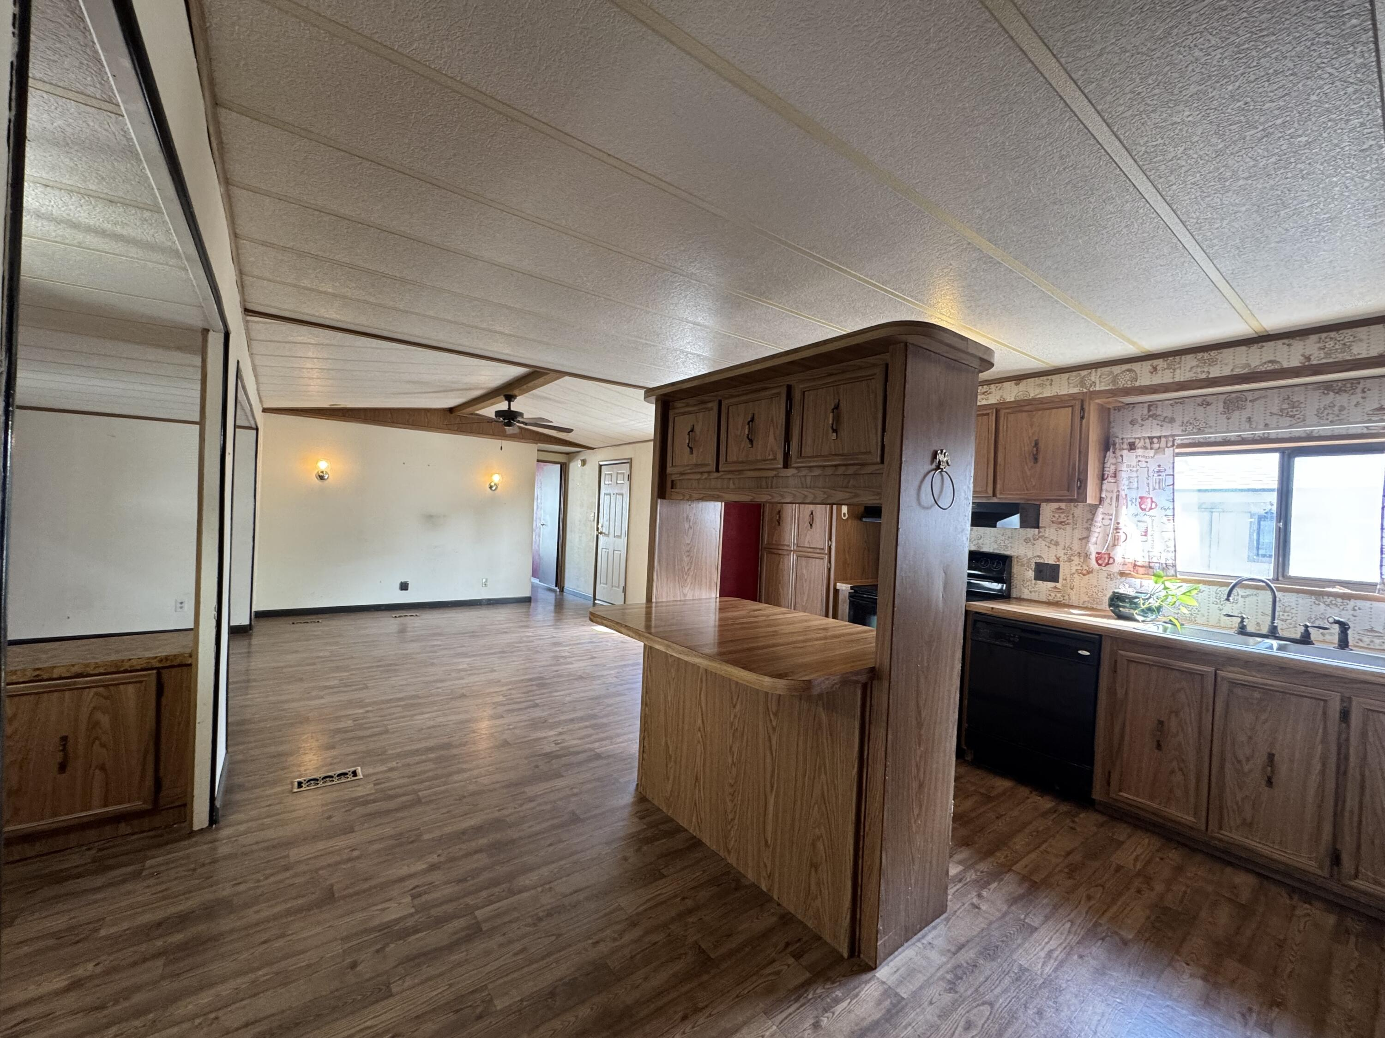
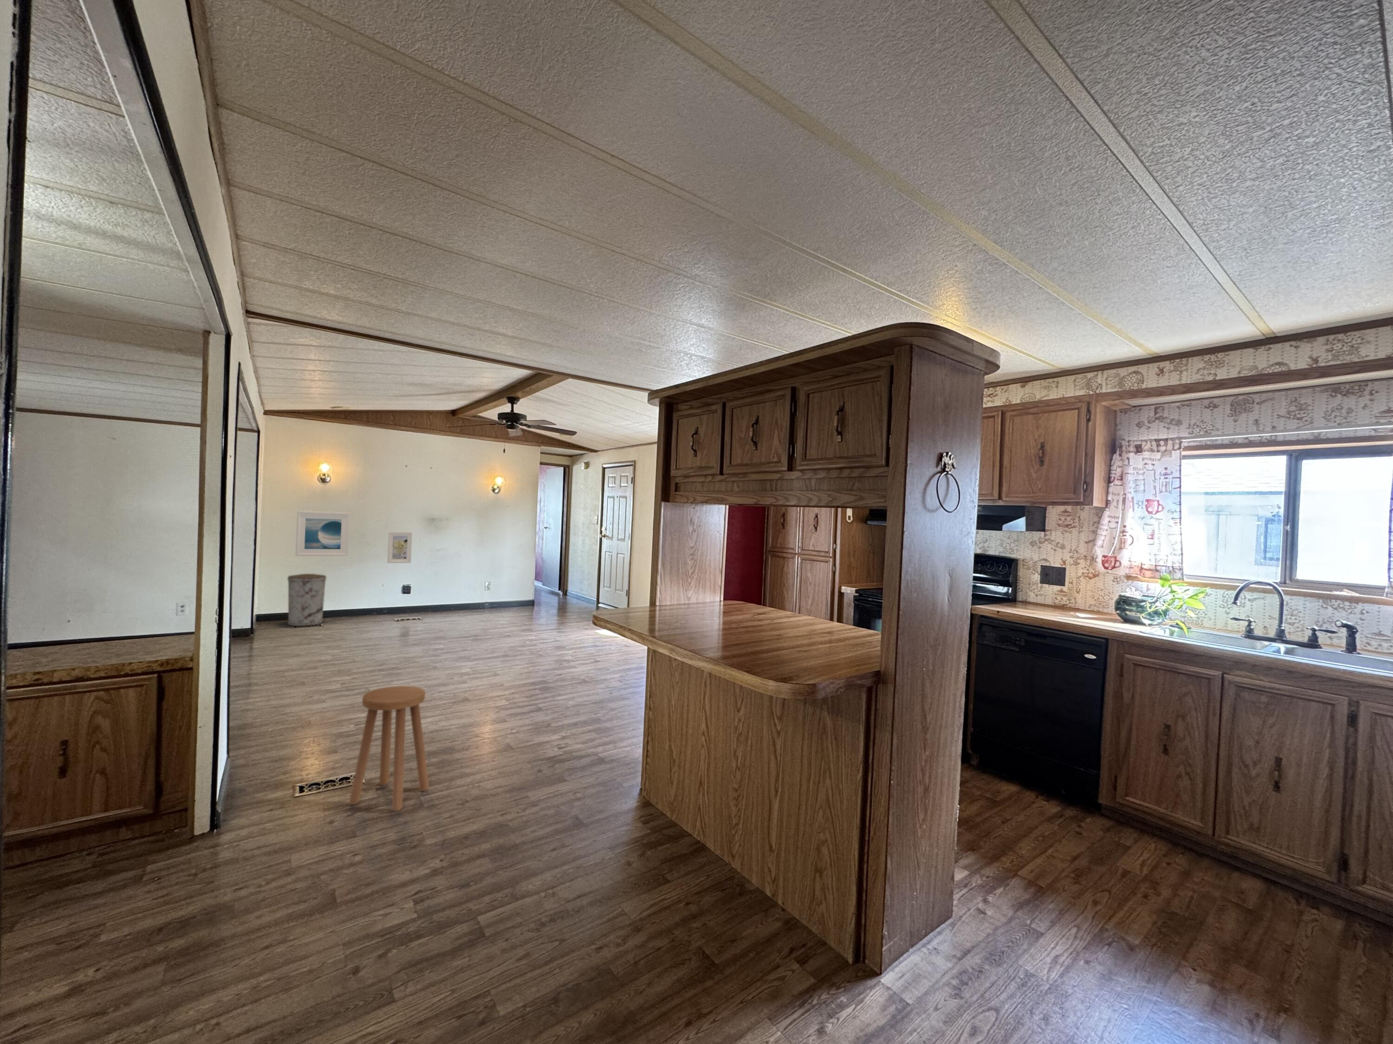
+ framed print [387,531,412,564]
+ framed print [295,510,351,556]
+ stool [349,685,430,812]
+ trash can [287,574,327,626]
